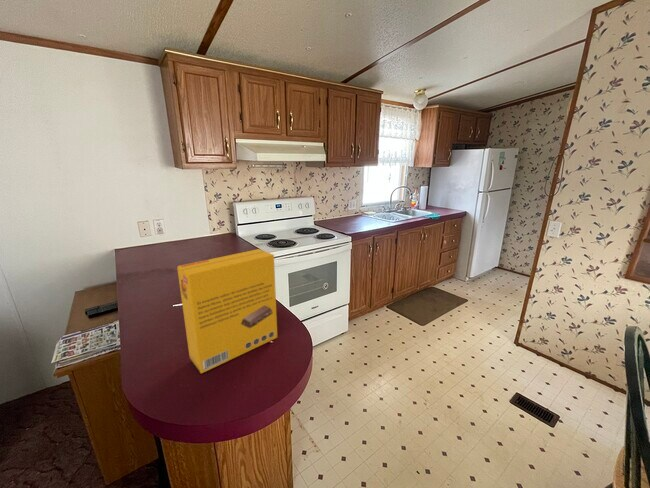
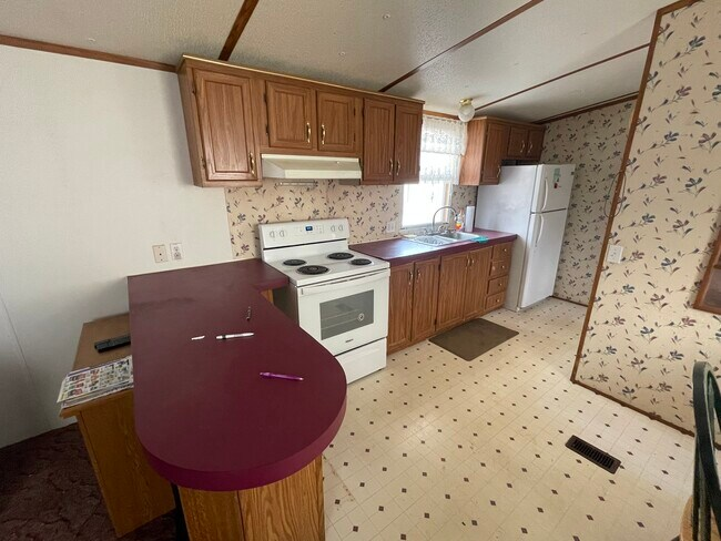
- cereal box [176,248,278,374]
